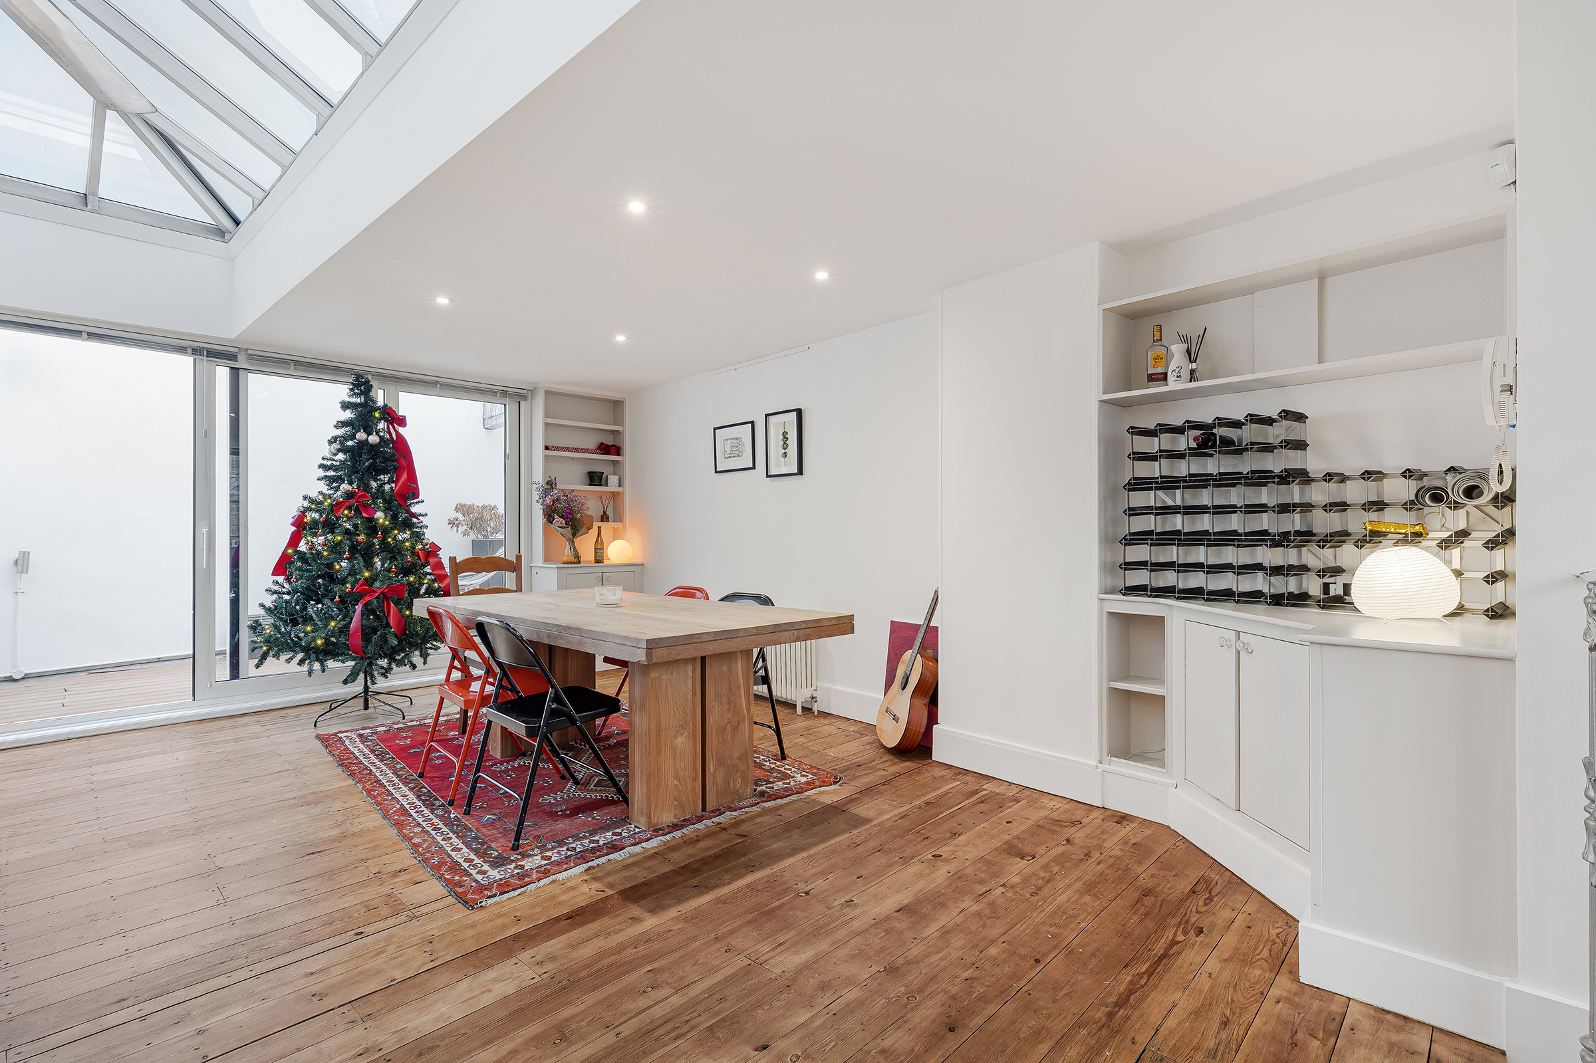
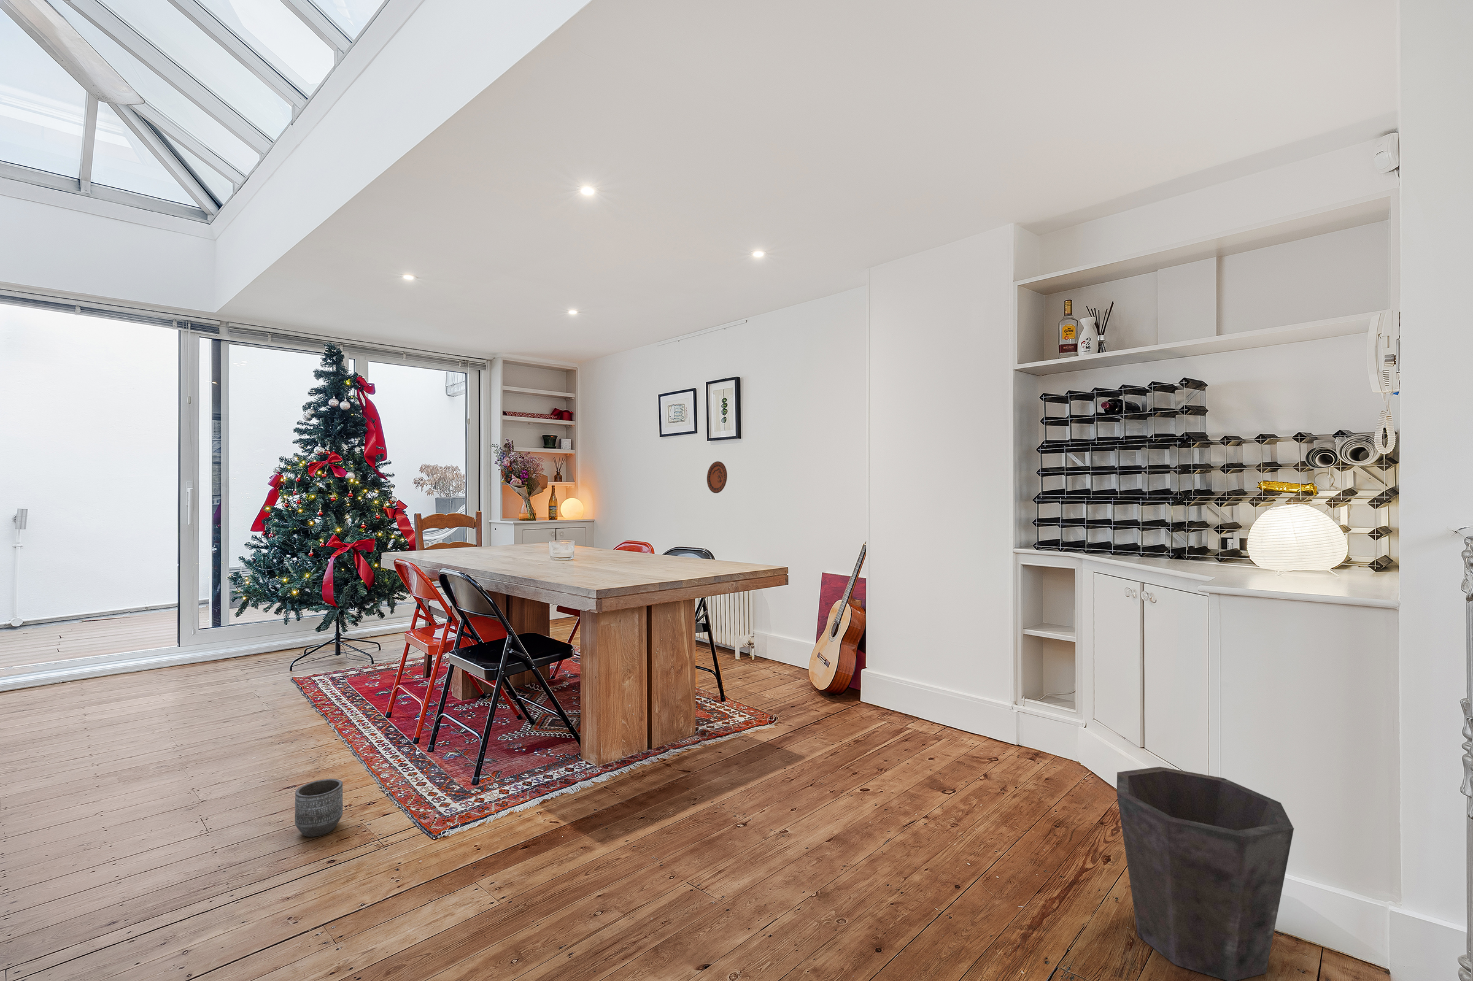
+ waste bin [1116,766,1294,981]
+ decorative plate [706,461,728,494]
+ planter [295,778,344,838]
